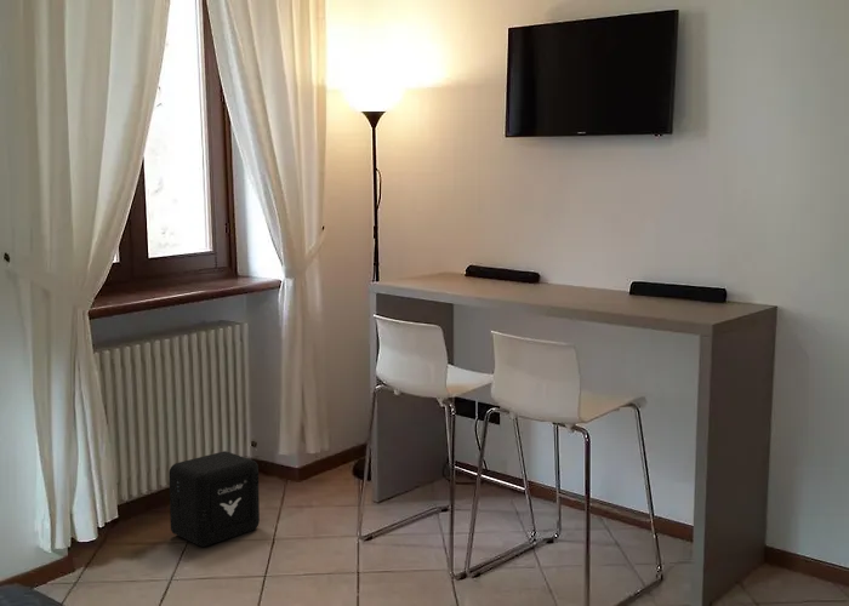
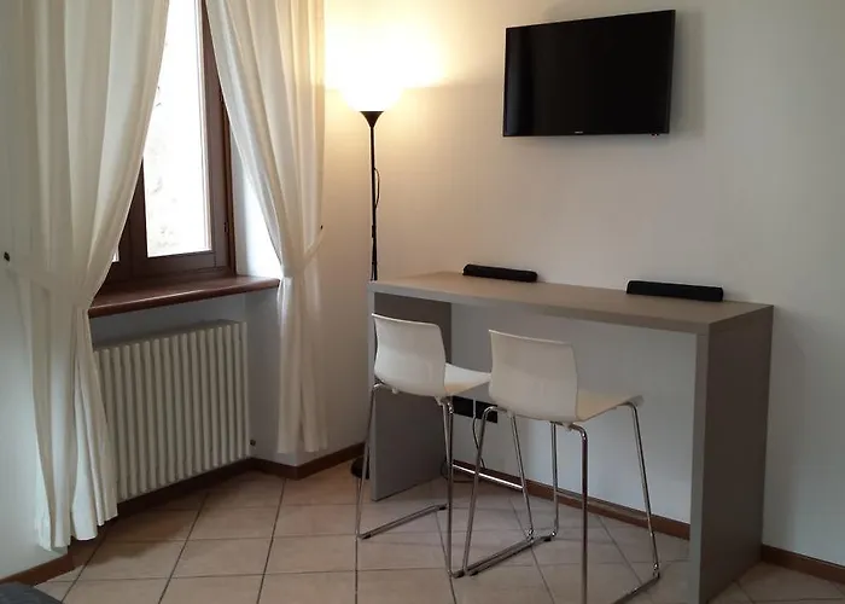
- air purifier [167,450,261,548]
